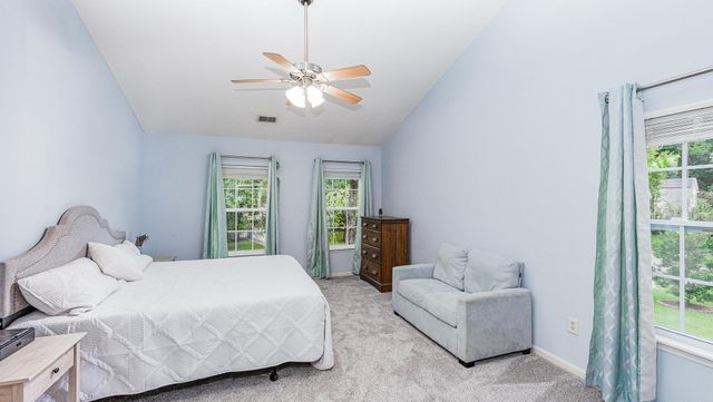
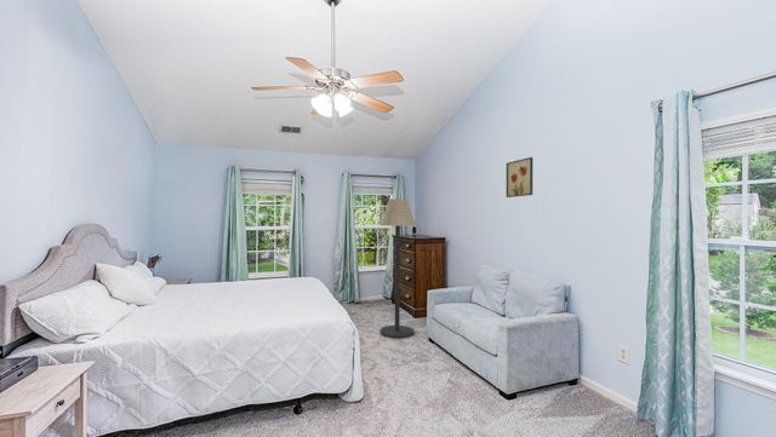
+ wall art [506,156,534,199]
+ floor lamp [380,197,417,339]
